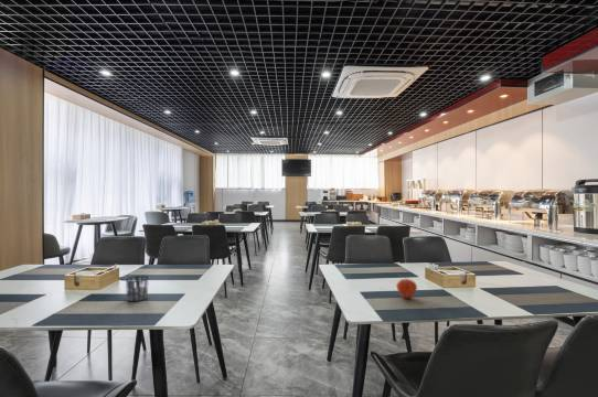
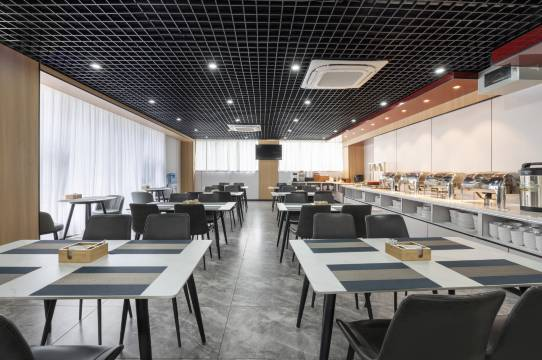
- fruit [395,276,418,300]
- cup [125,275,150,302]
